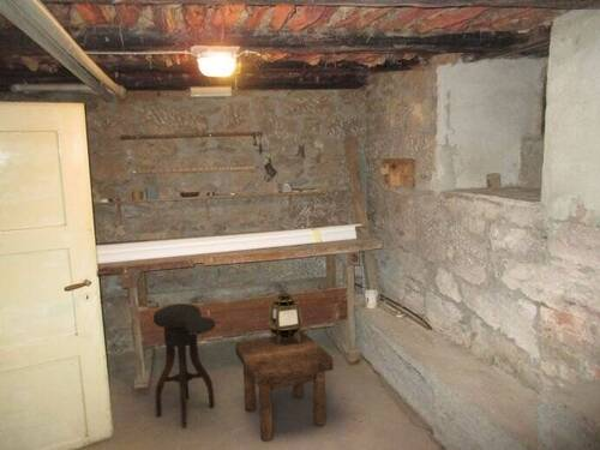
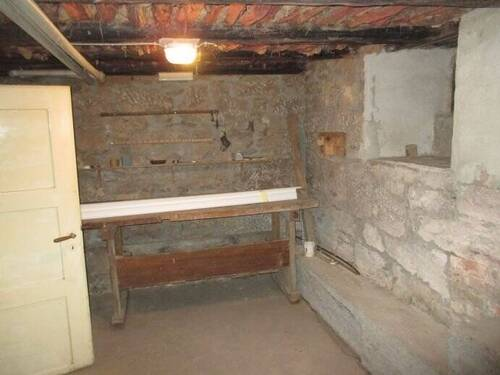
- lantern [266,290,304,344]
- stool [152,302,216,428]
- stool [234,330,335,443]
